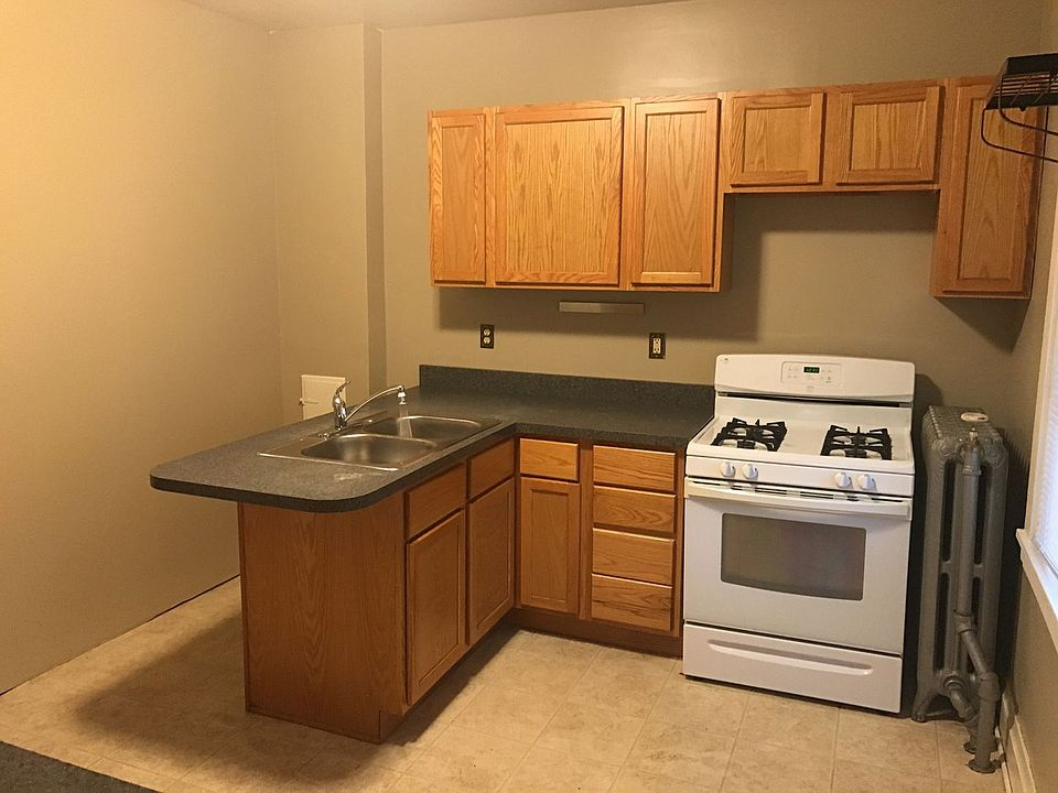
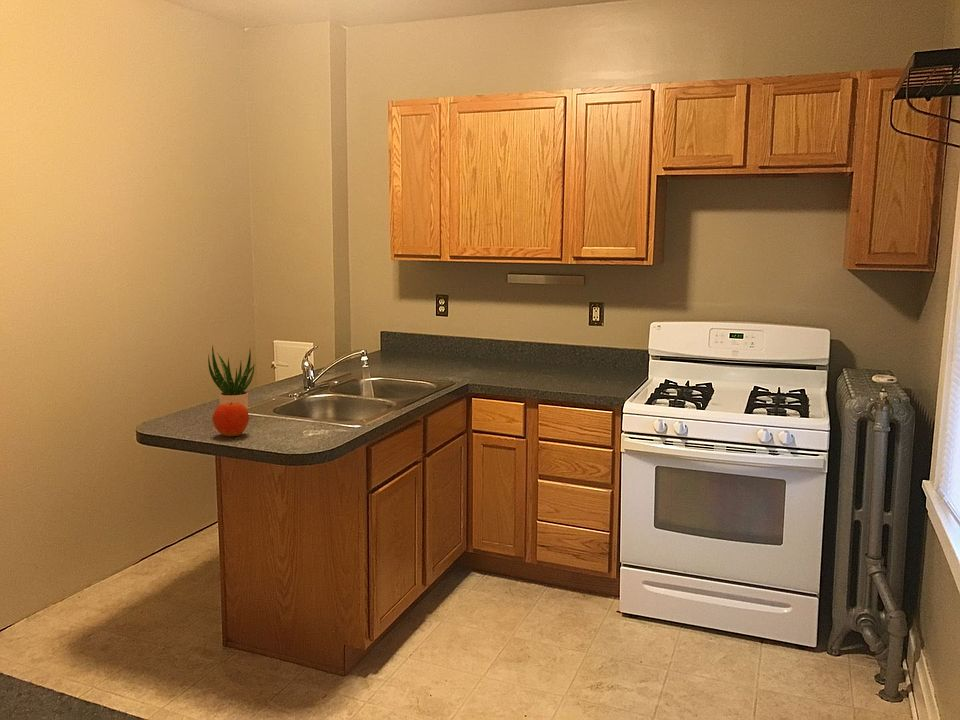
+ fruit [212,402,250,437]
+ potted plant [207,344,256,410]
